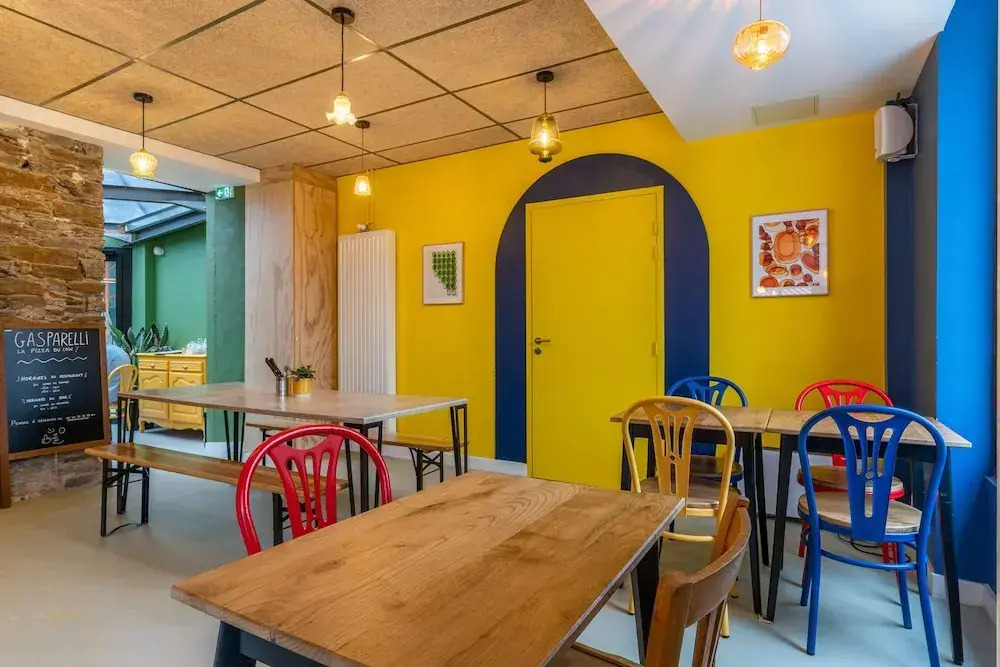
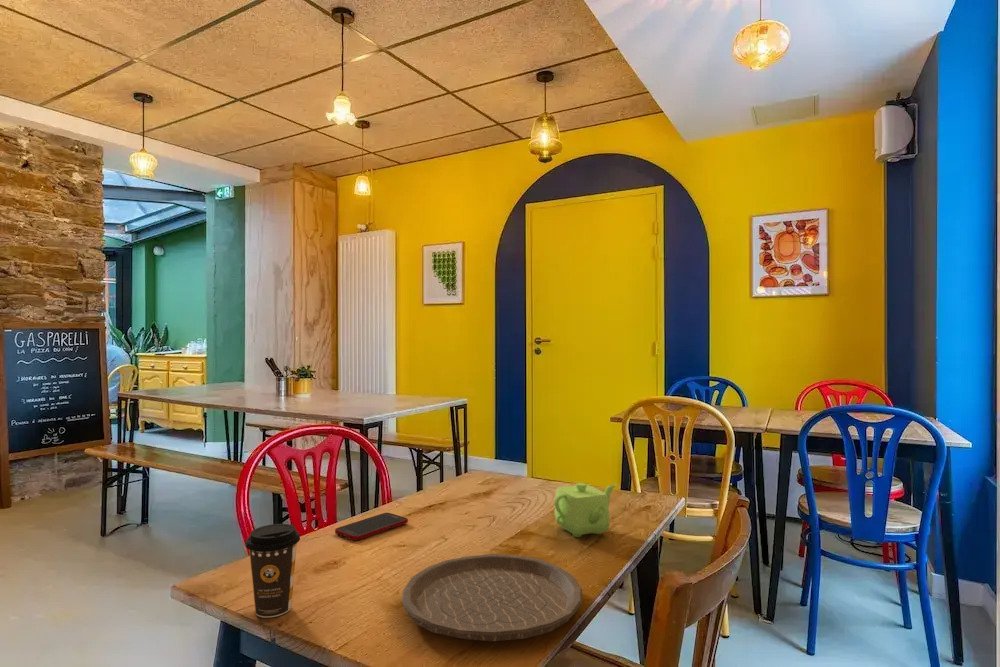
+ coffee cup [245,523,301,619]
+ cell phone [334,512,409,541]
+ plate [401,553,583,642]
+ teapot [553,482,618,538]
